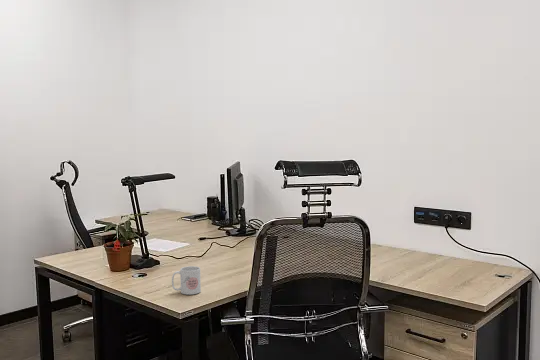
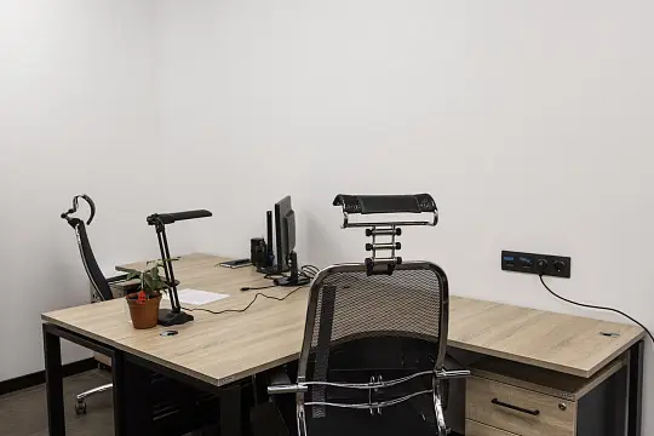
- mug [171,265,202,296]
